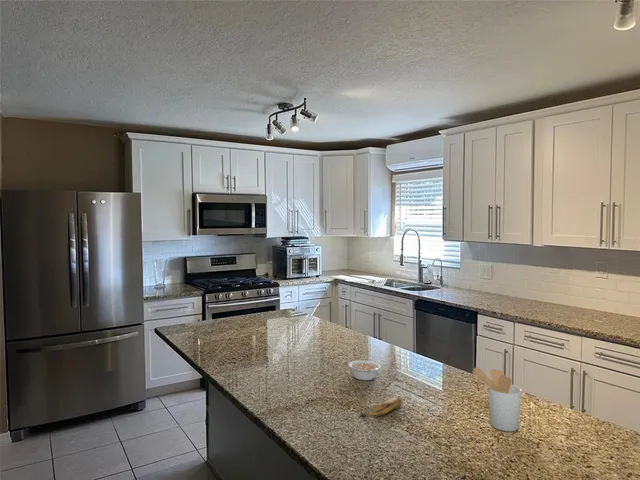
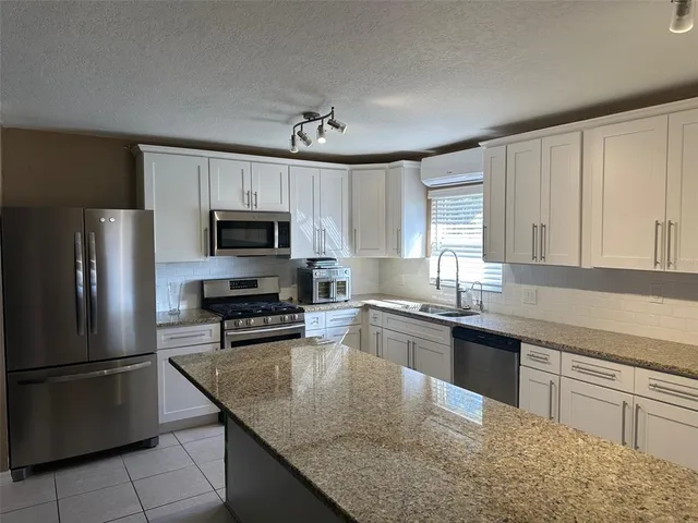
- legume [348,359,382,381]
- utensil holder [471,366,522,432]
- banana [358,397,402,418]
